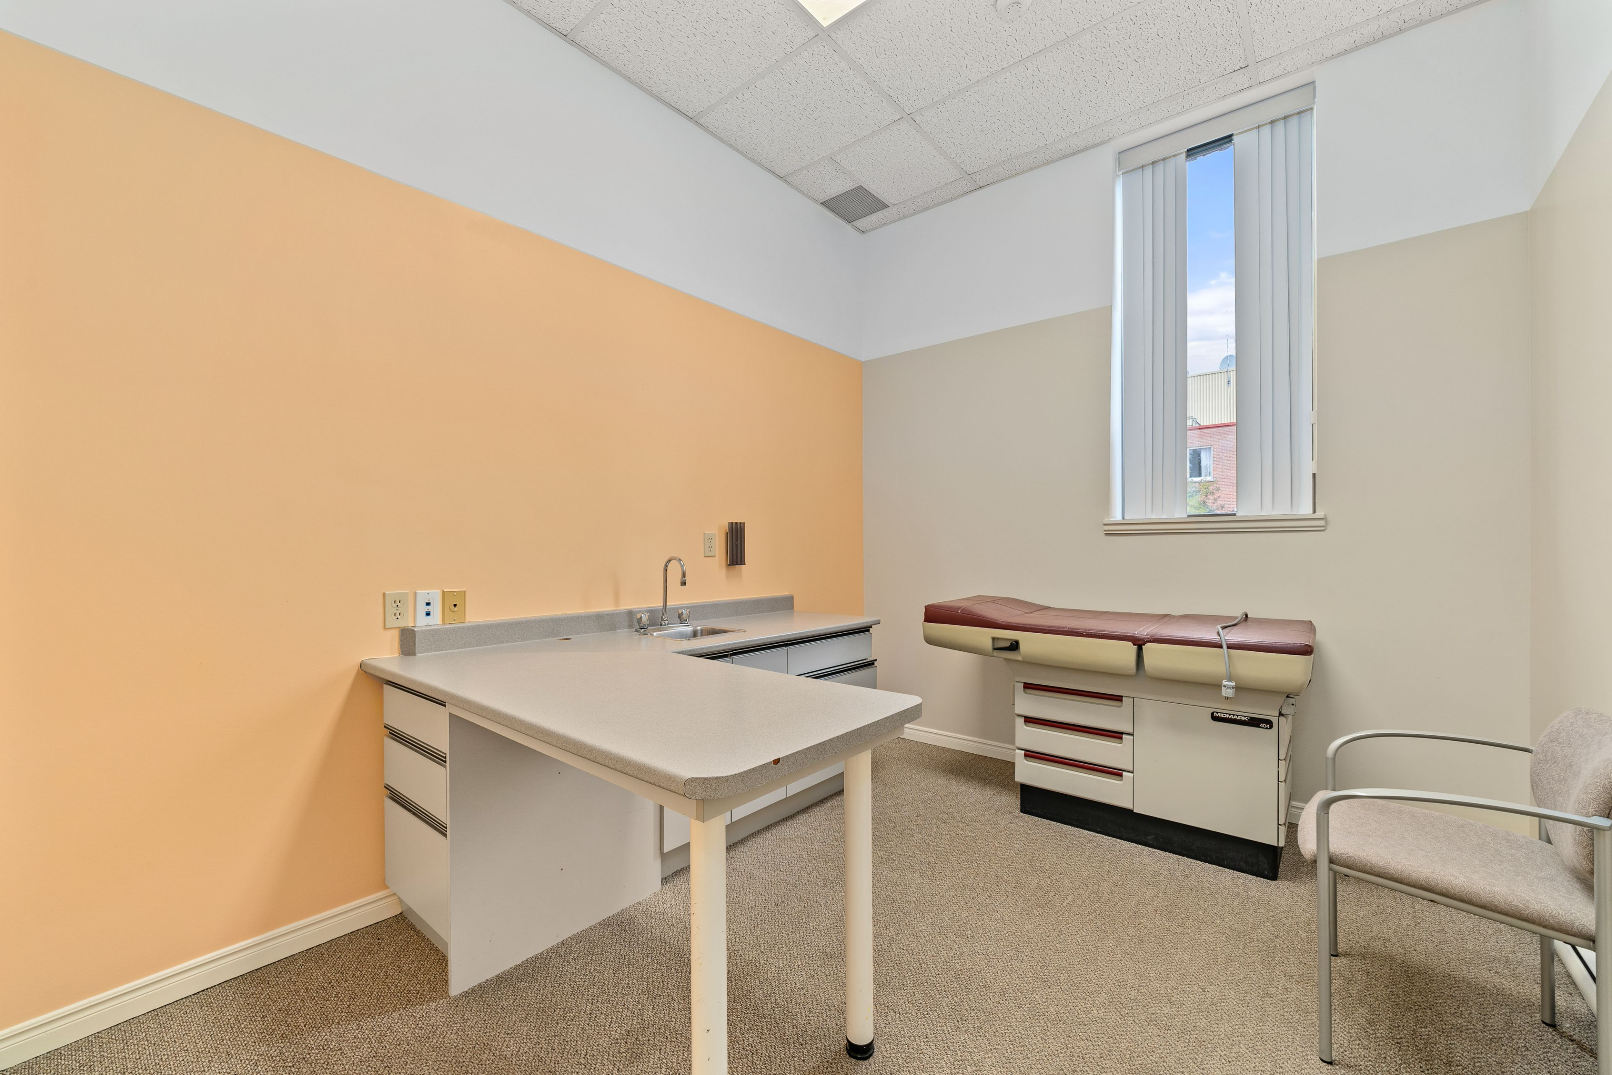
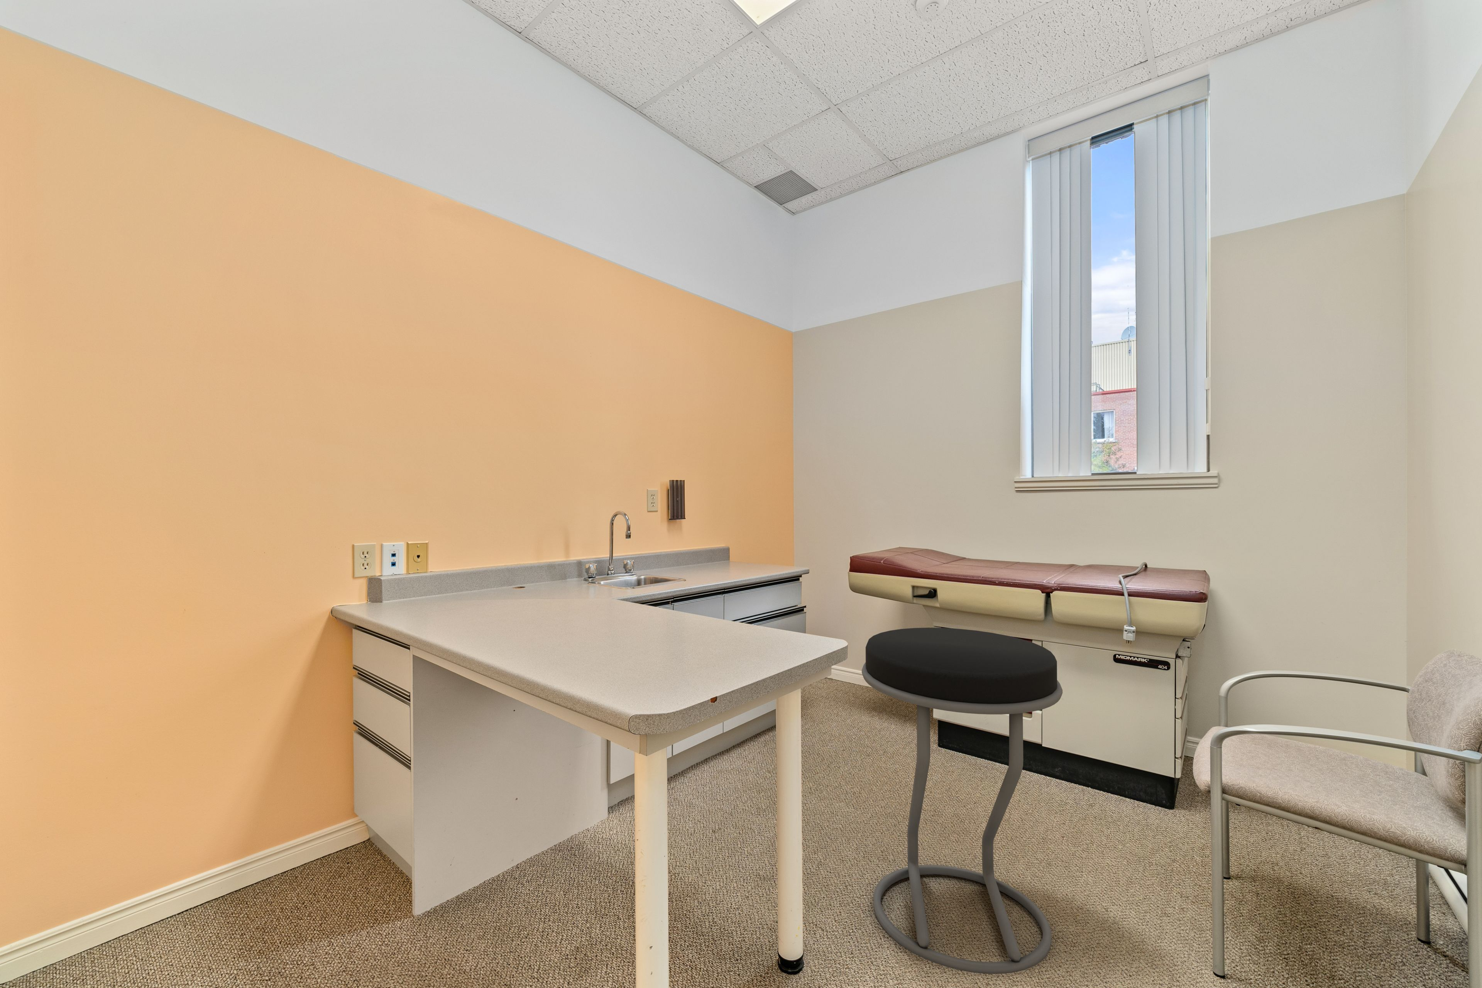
+ stool [861,627,1063,975]
